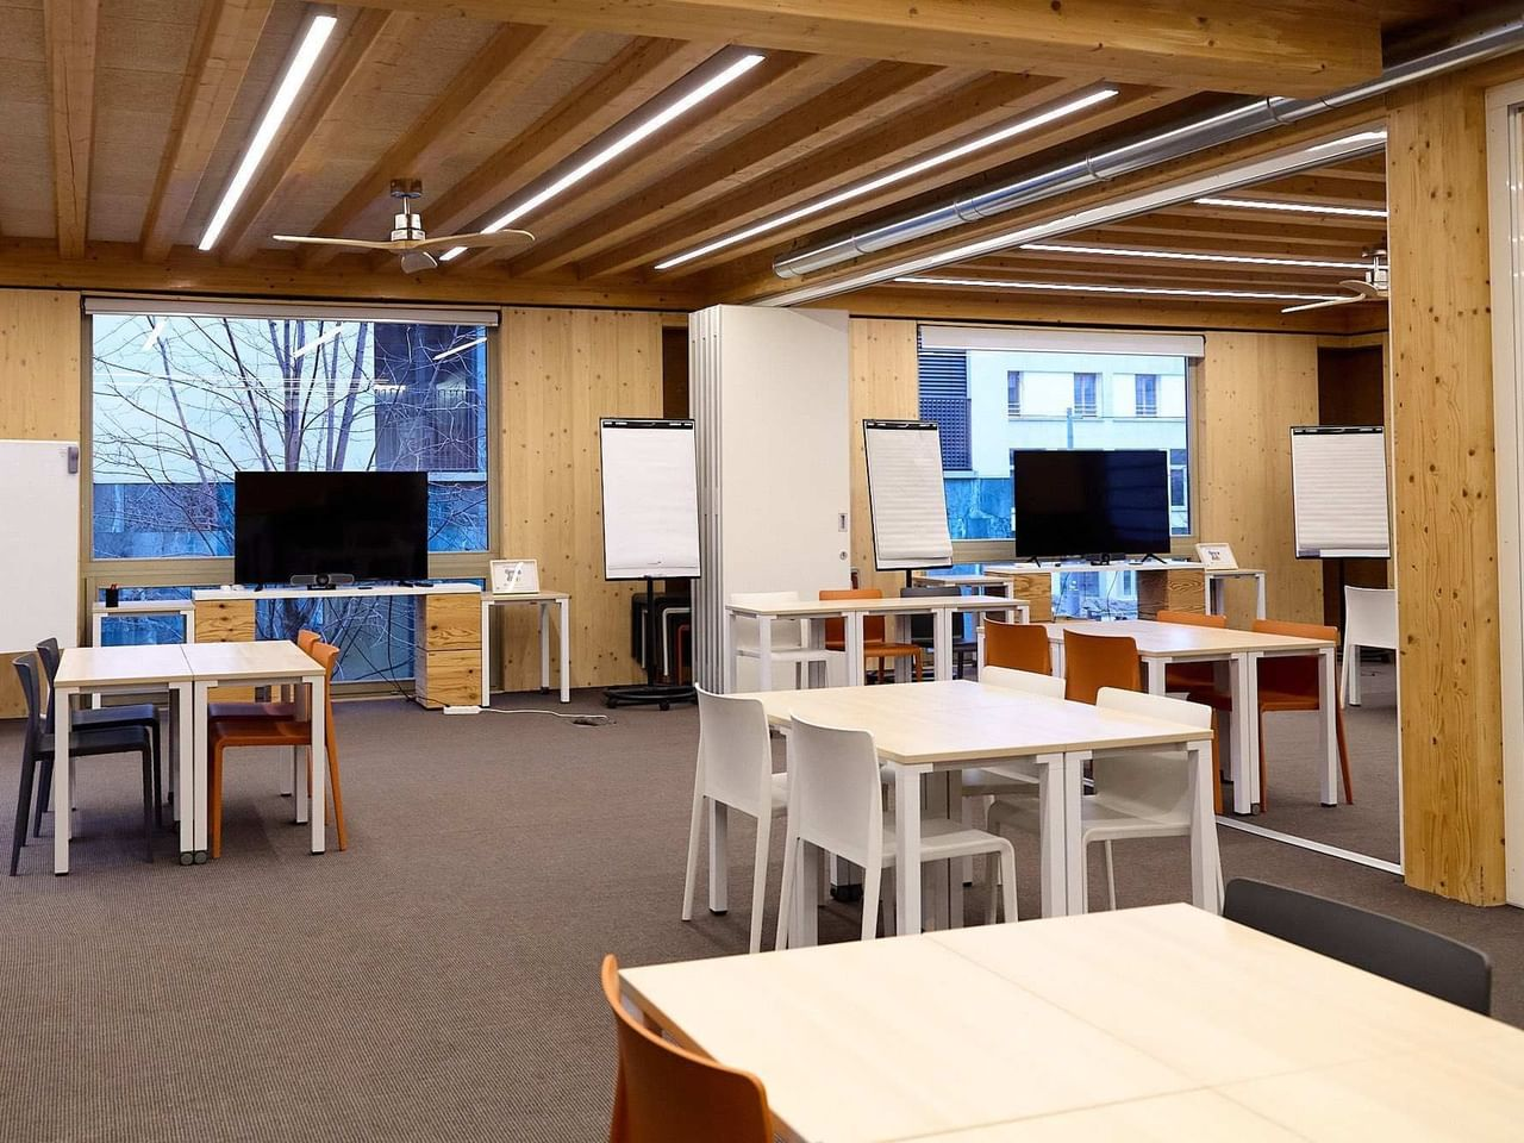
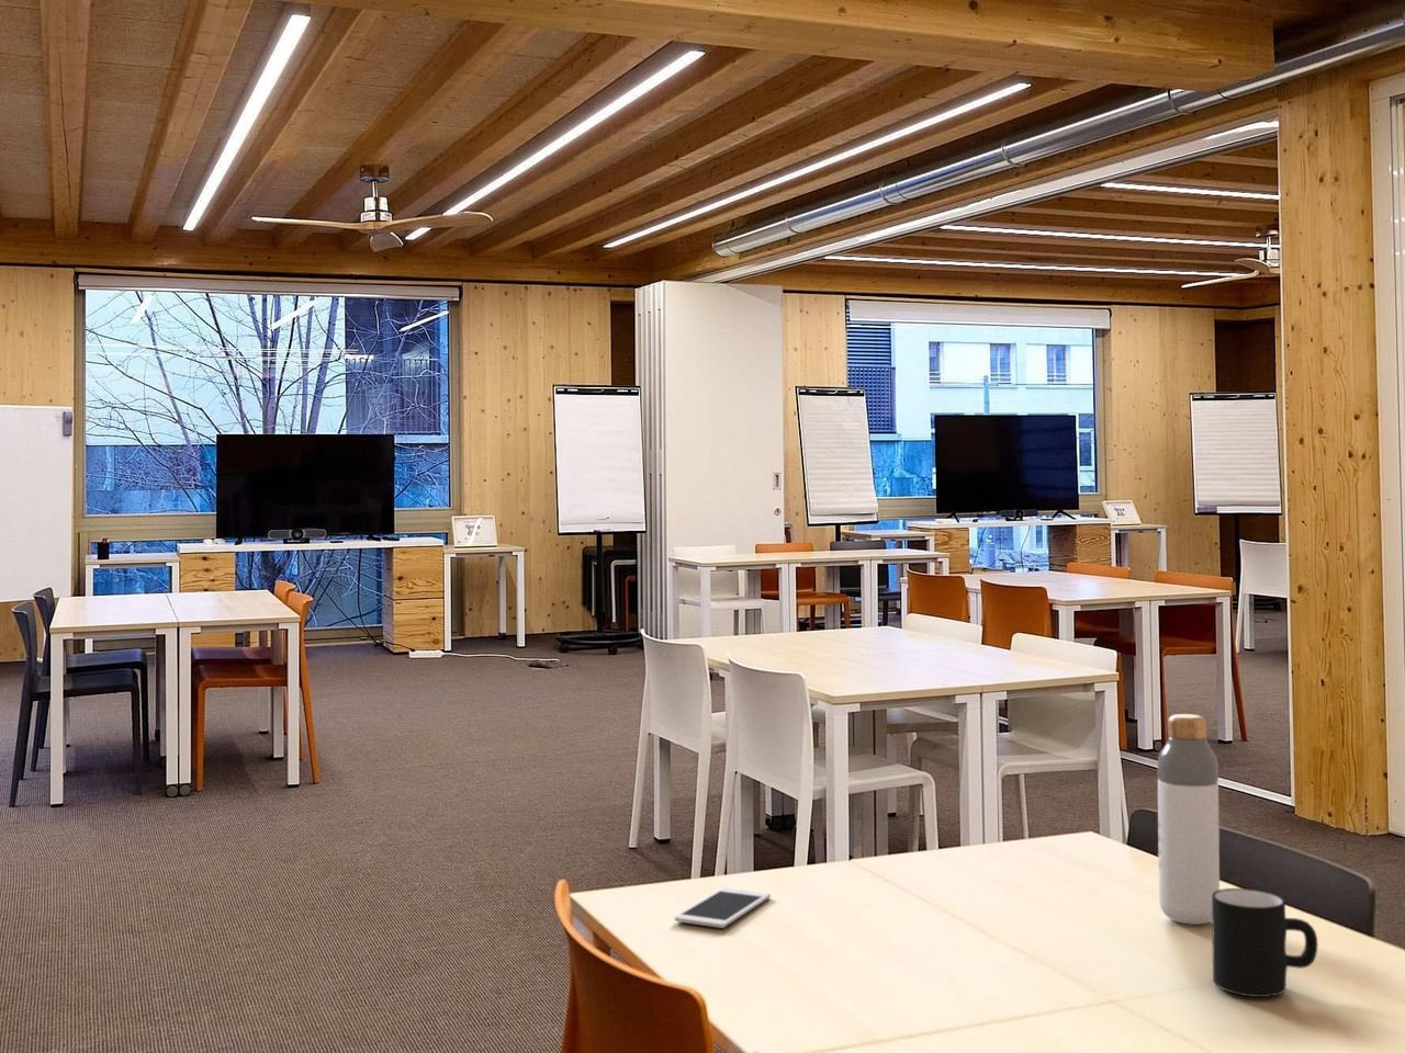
+ mug [1210,887,1320,998]
+ cell phone [674,886,772,929]
+ bottle [1157,713,1220,926]
